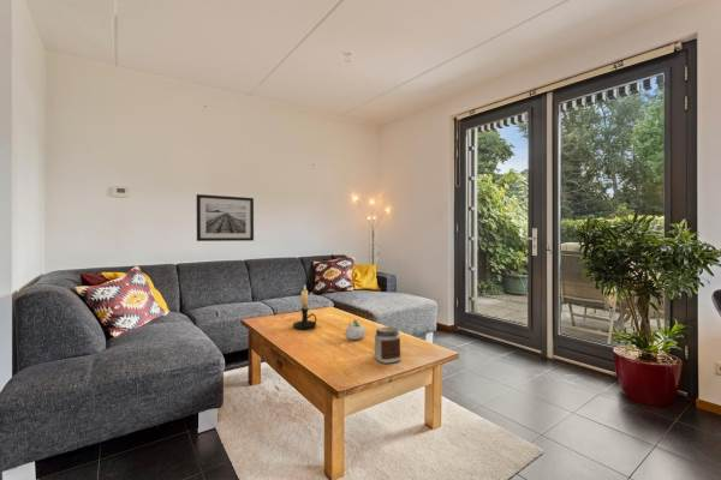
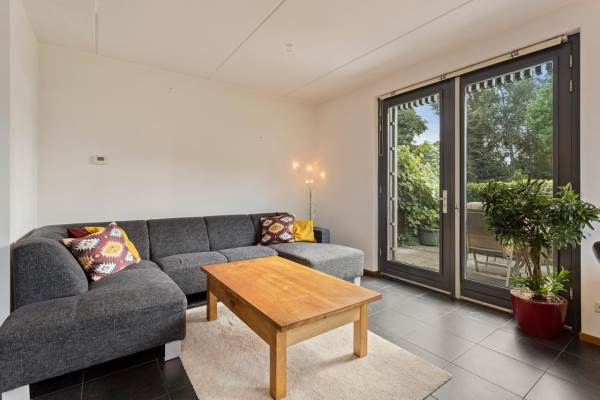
- wall art [196,193,255,242]
- candle holder [292,283,317,330]
- jar [374,326,403,365]
- succulent planter [345,318,367,341]
